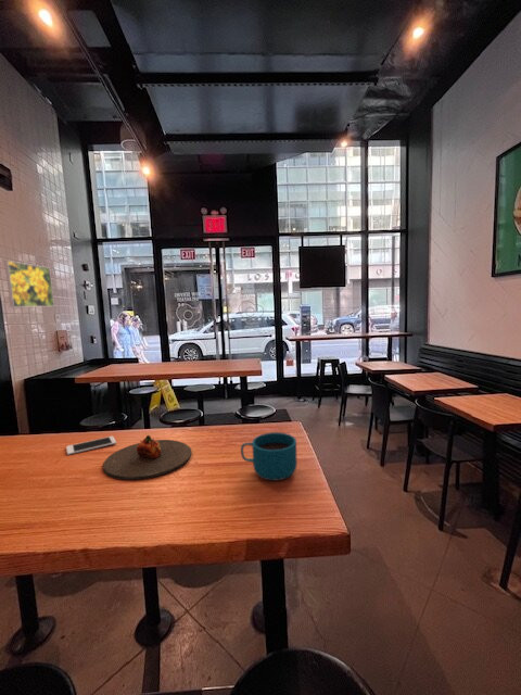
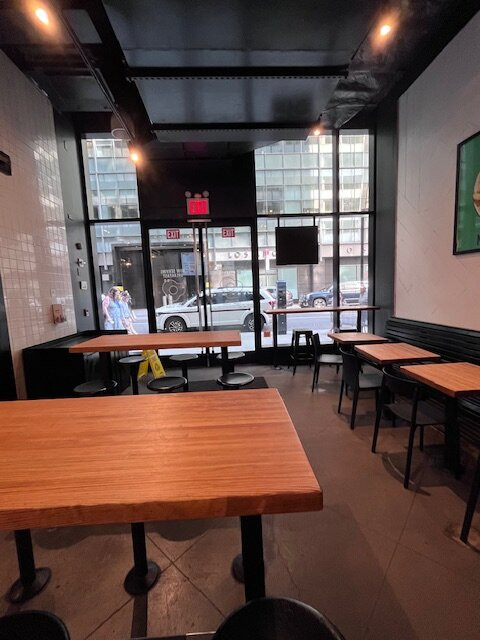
- plate [102,434,193,481]
- cup [240,431,298,481]
- cell phone [65,435,117,456]
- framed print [3,260,55,308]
